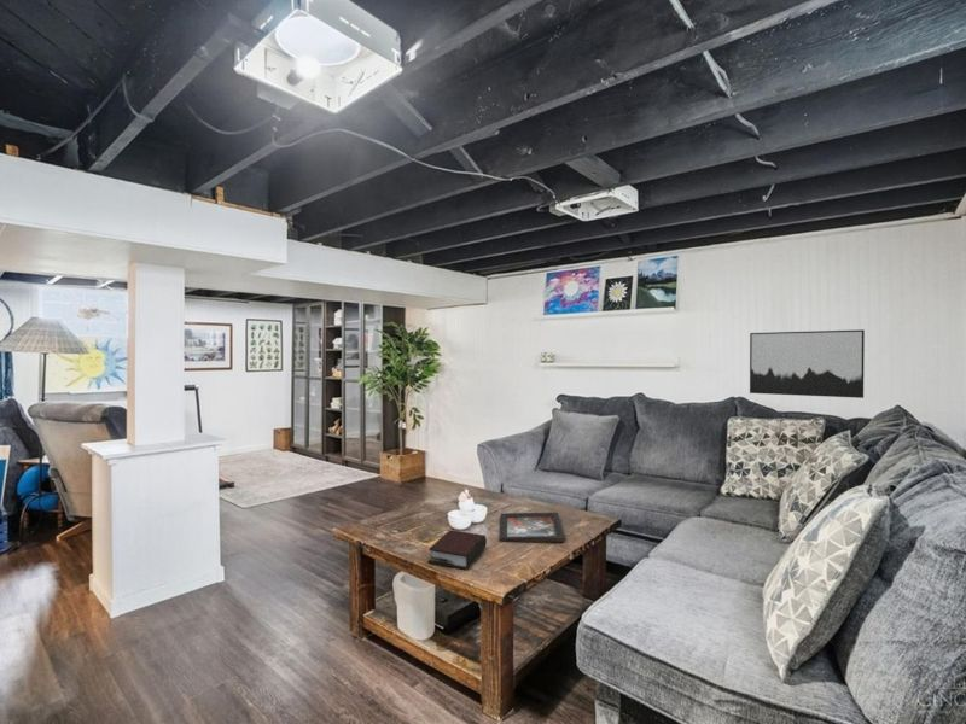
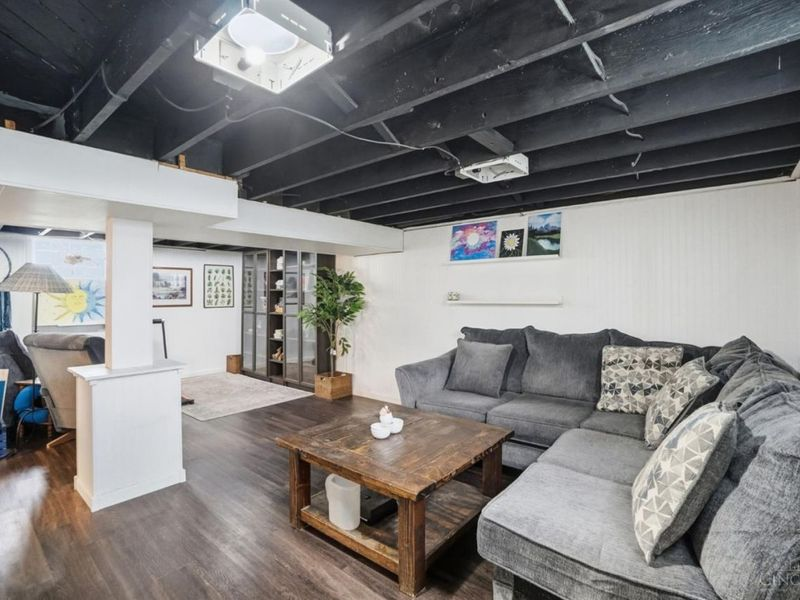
- wall art [749,328,866,399]
- decorative tray [499,512,566,543]
- bible [426,529,488,571]
